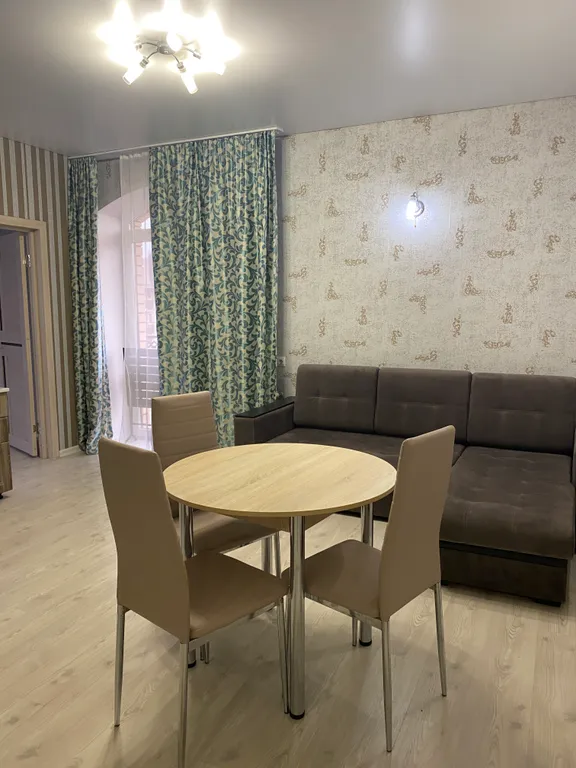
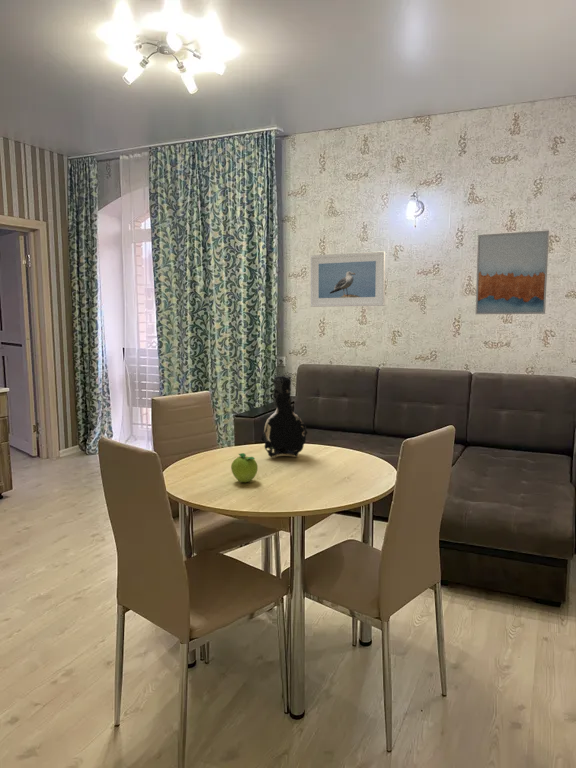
+ fruit [230,452,259,483]
+ wall art [475,229,550,315]
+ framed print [310,250,386,308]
+ decorative vase [260,375,308,458]
